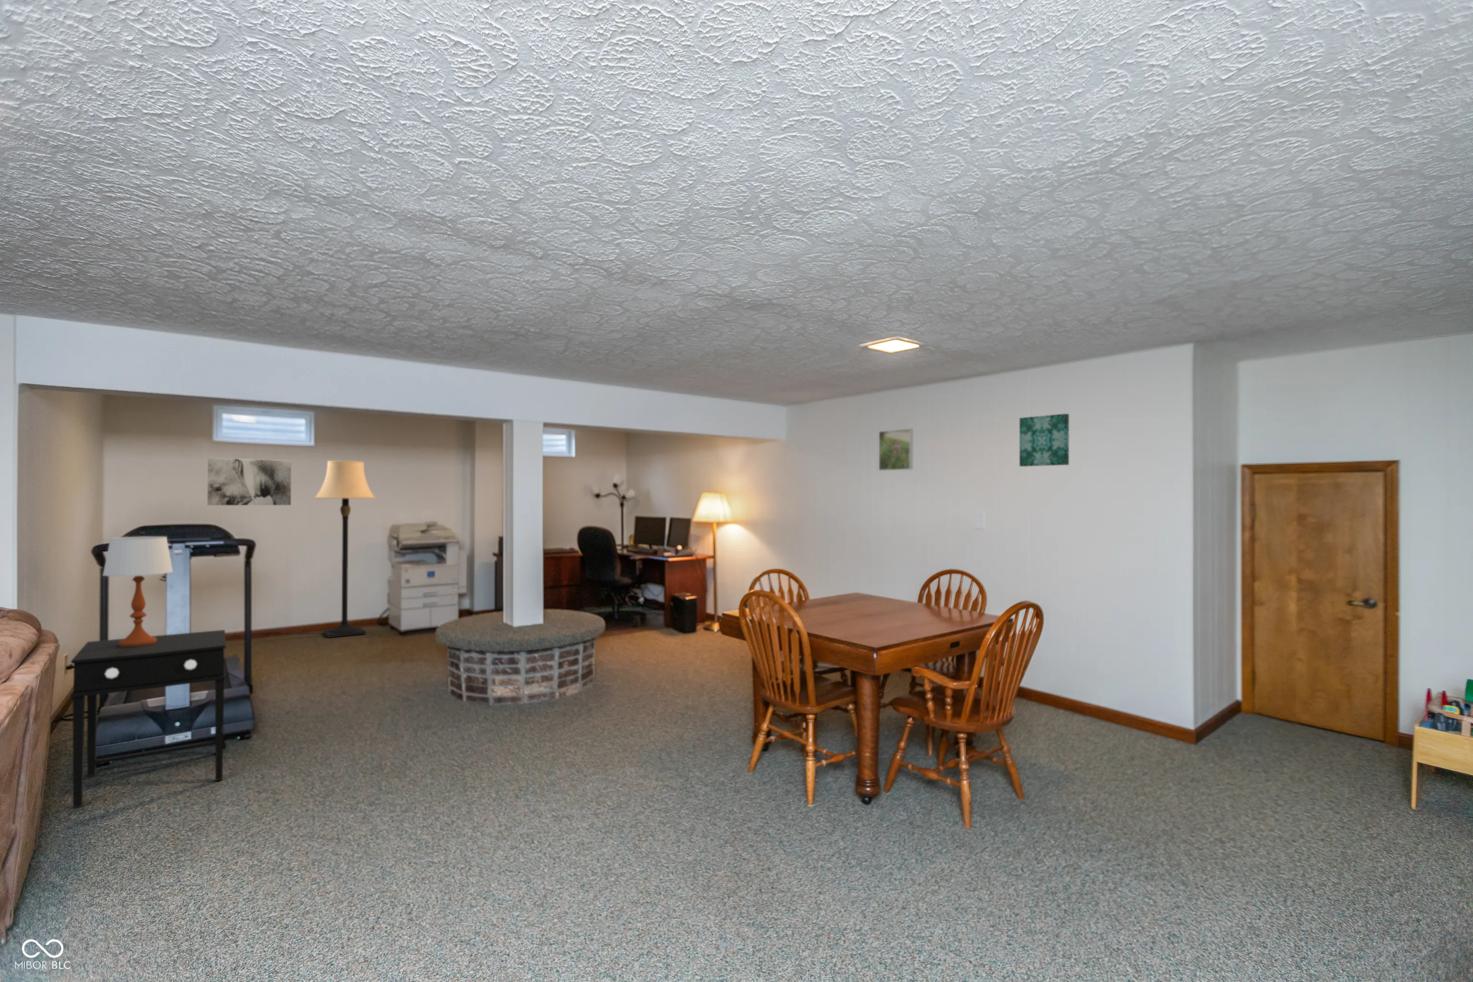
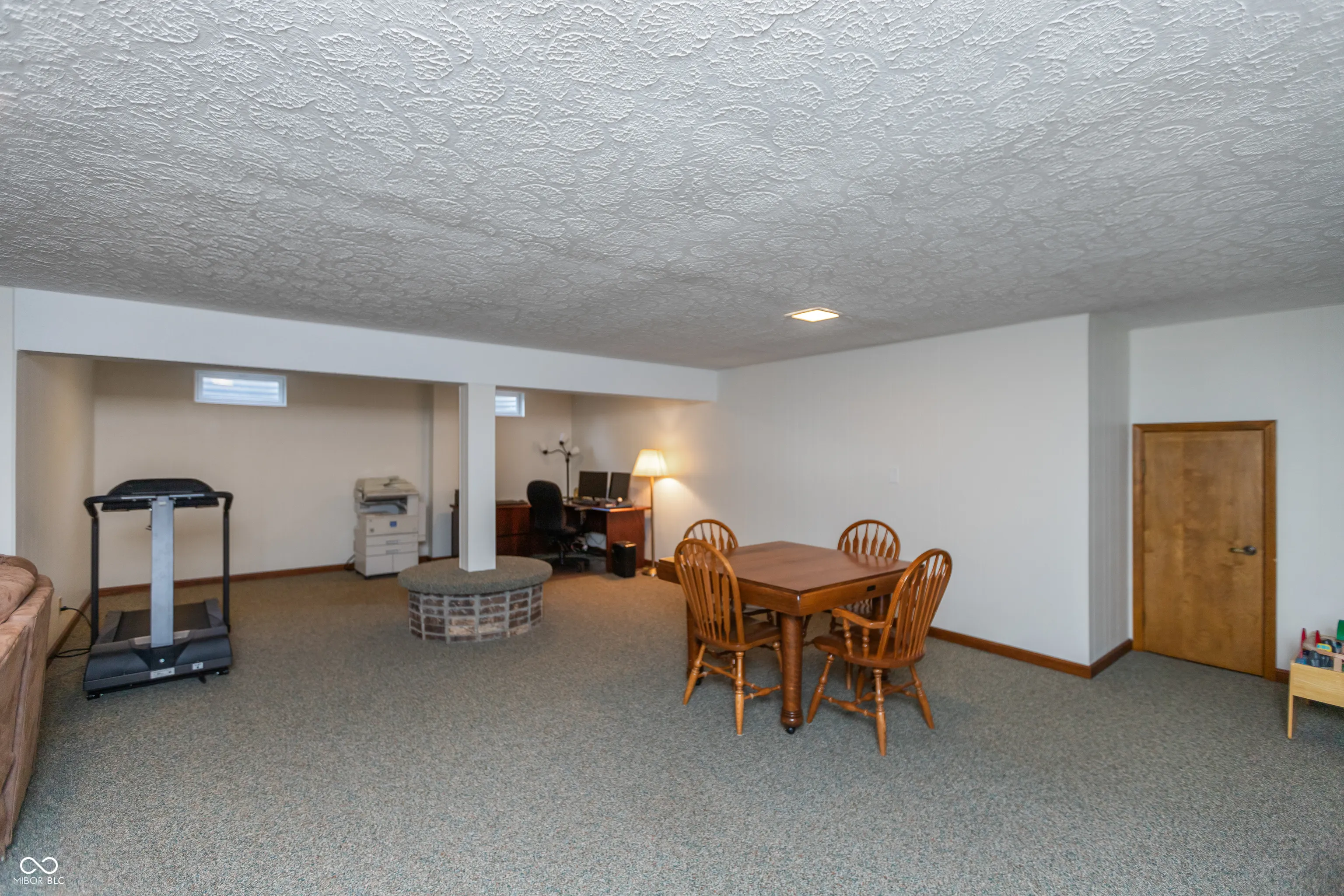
- wall art [1019,413,1070,467]
- lamp [313,460,376,638]
- side table [70,629,227,809]
- wall art [207,458,292,506]
- table lamp [102,536,173,647]
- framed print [879,429,913,471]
